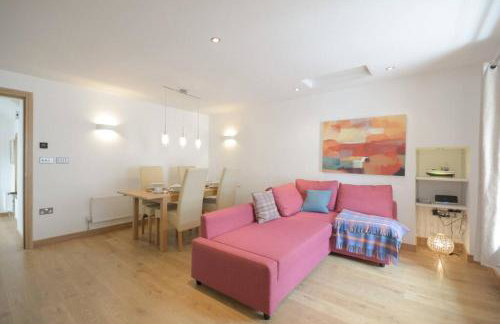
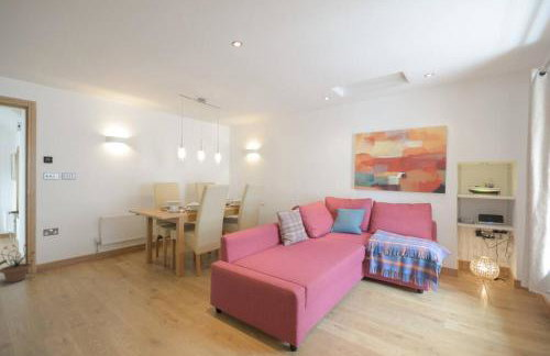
+ potted plant [0,243,36,283]
